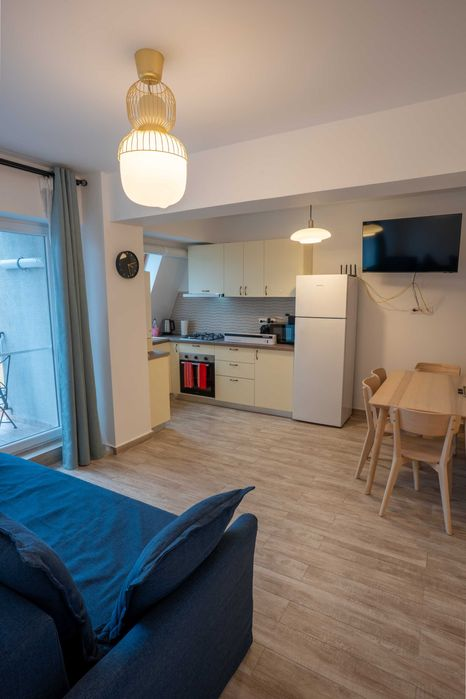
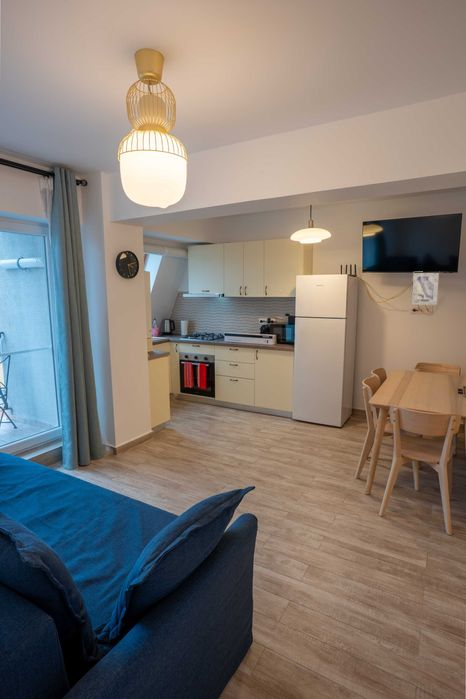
+ wall art [411,272,440,306]
